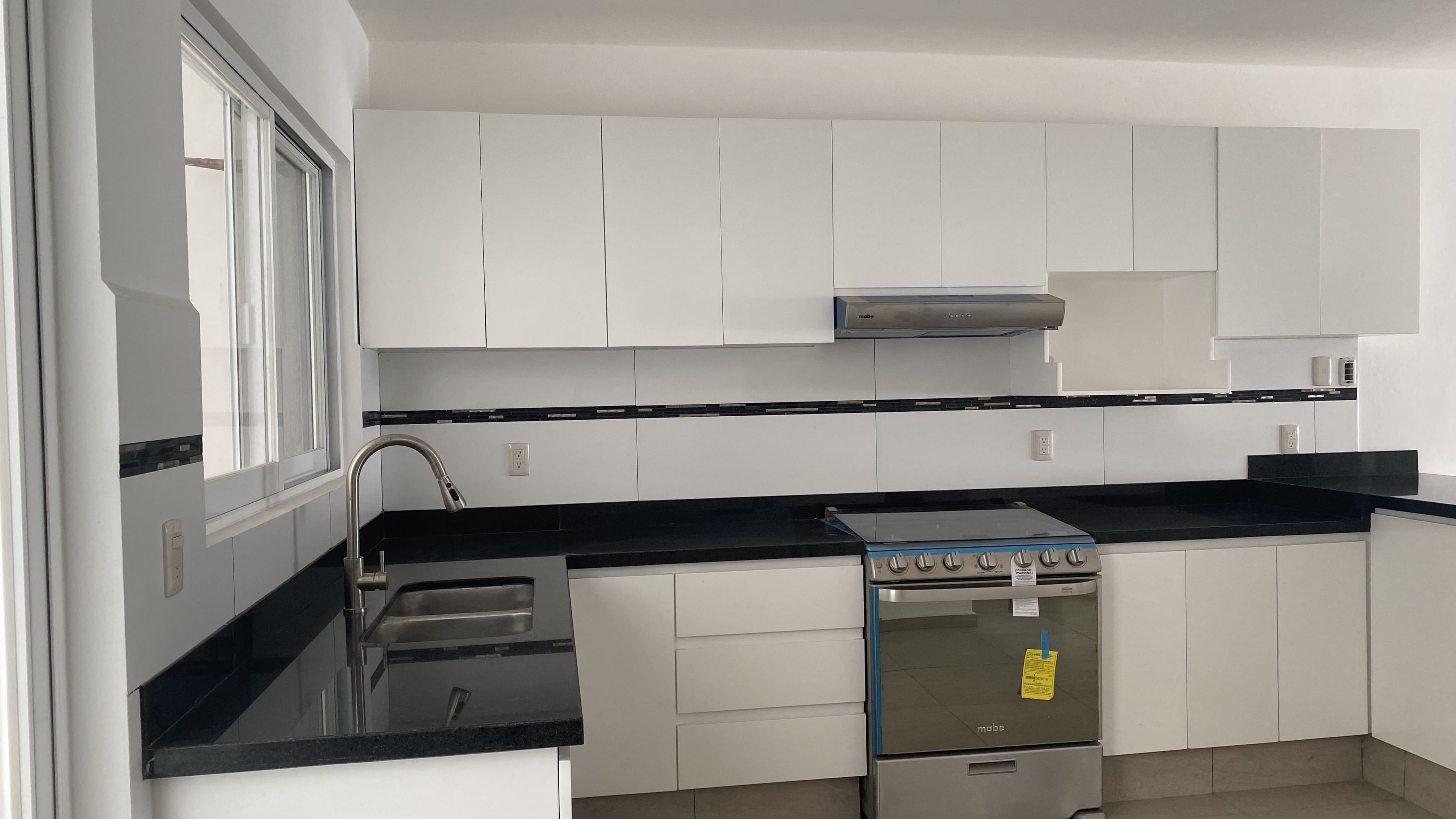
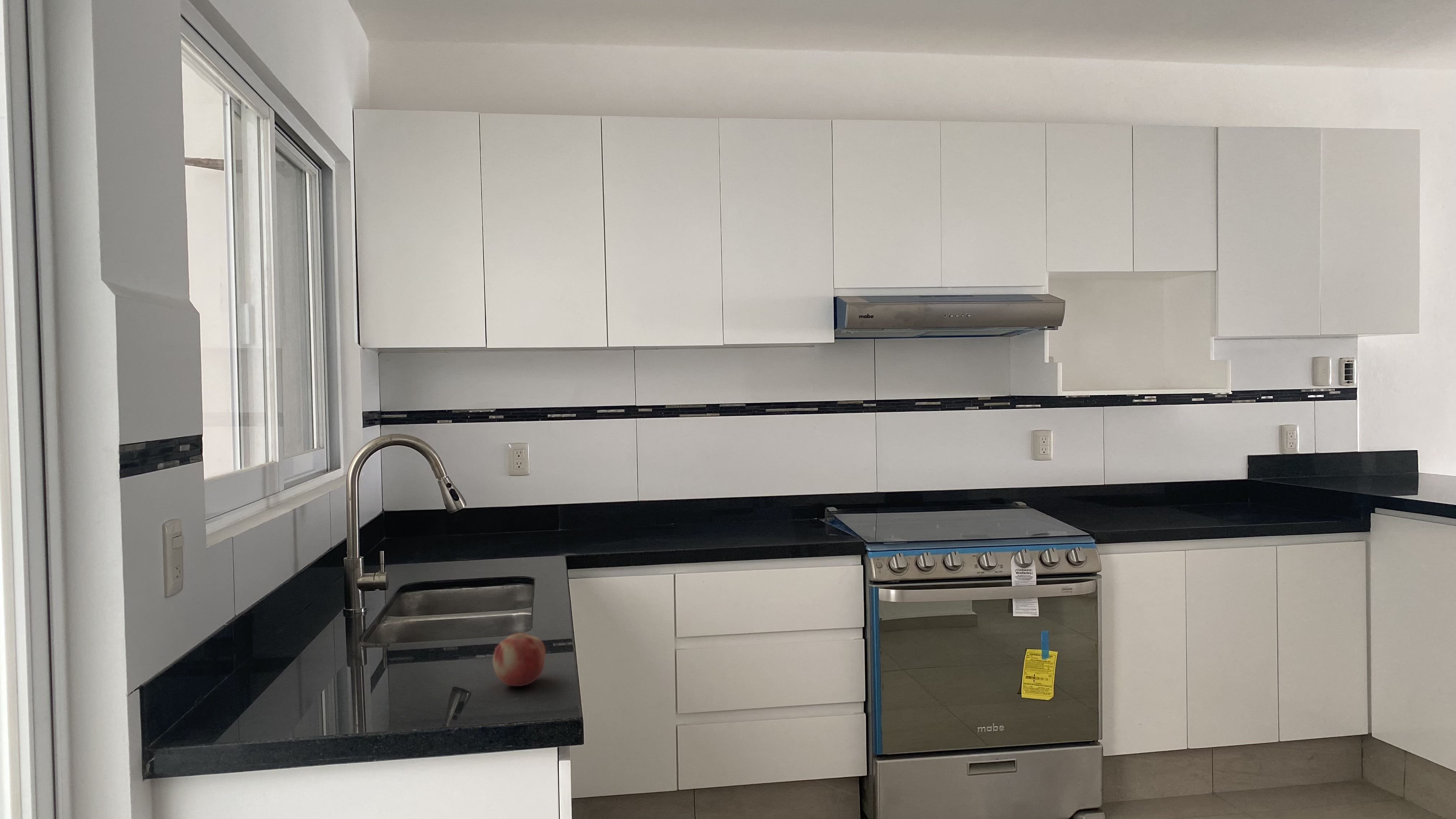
+ fruit [493,633,546,686]
